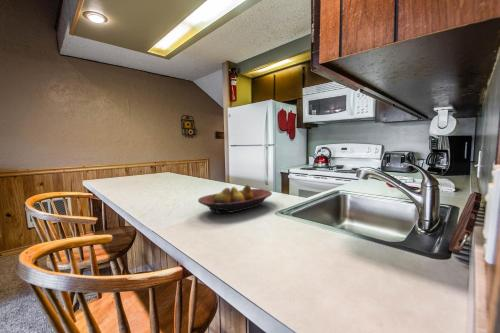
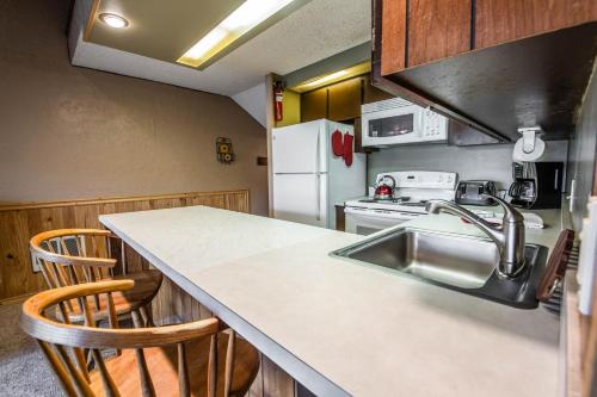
- fruit bowl [197,184,273,215]
